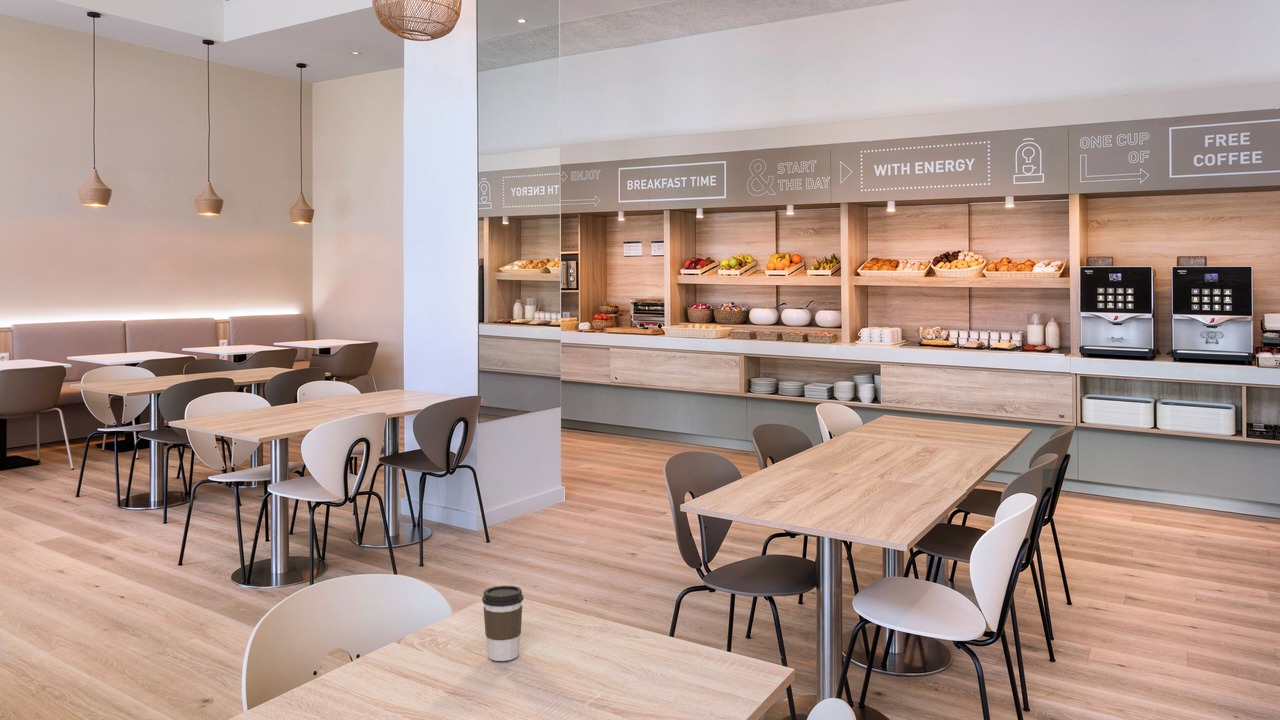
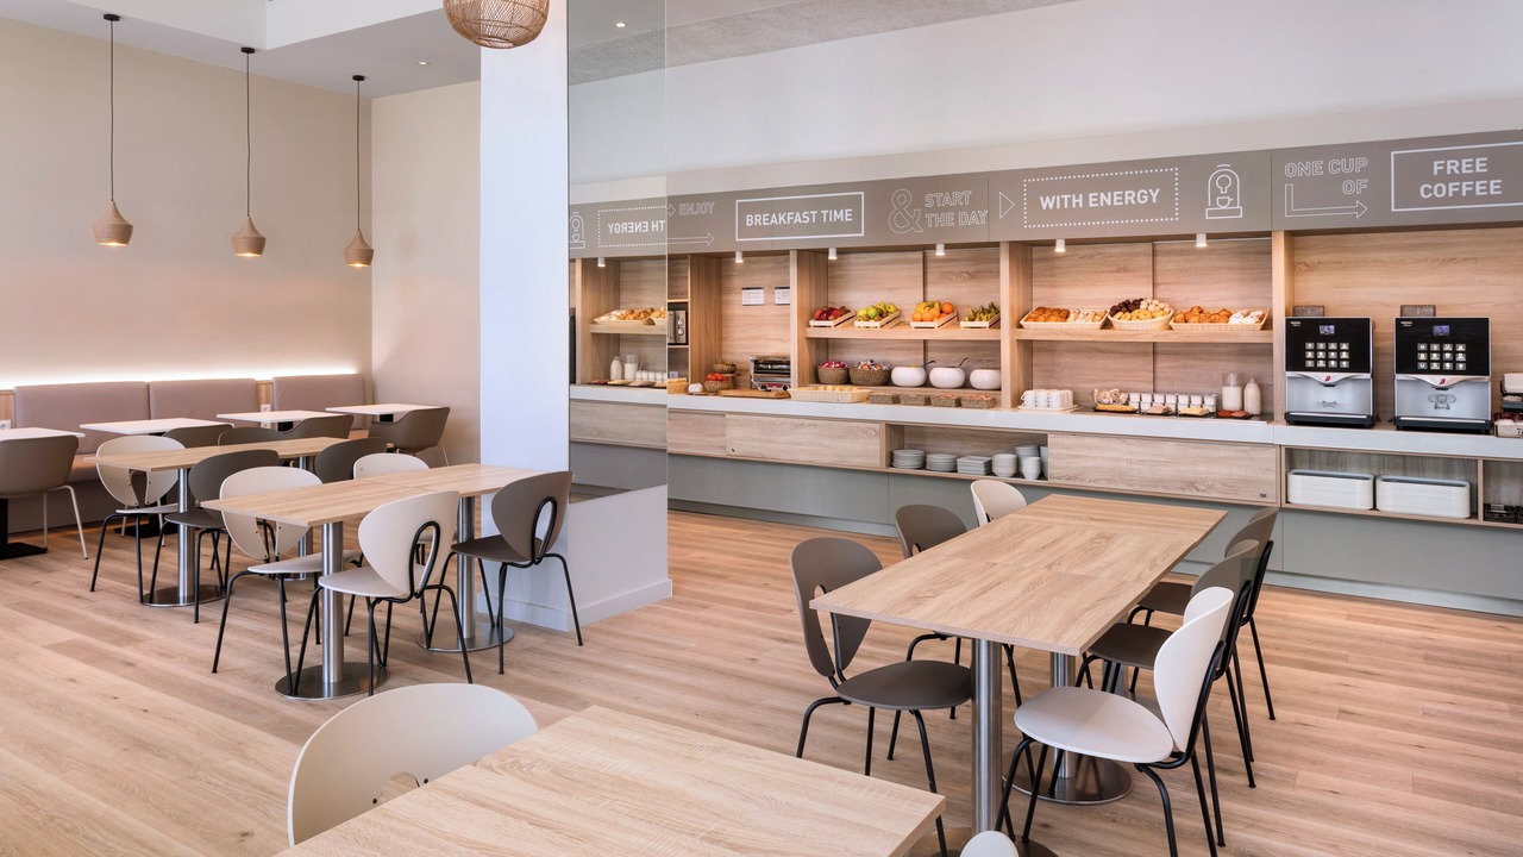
- coffee cup [481,585,525,662]
